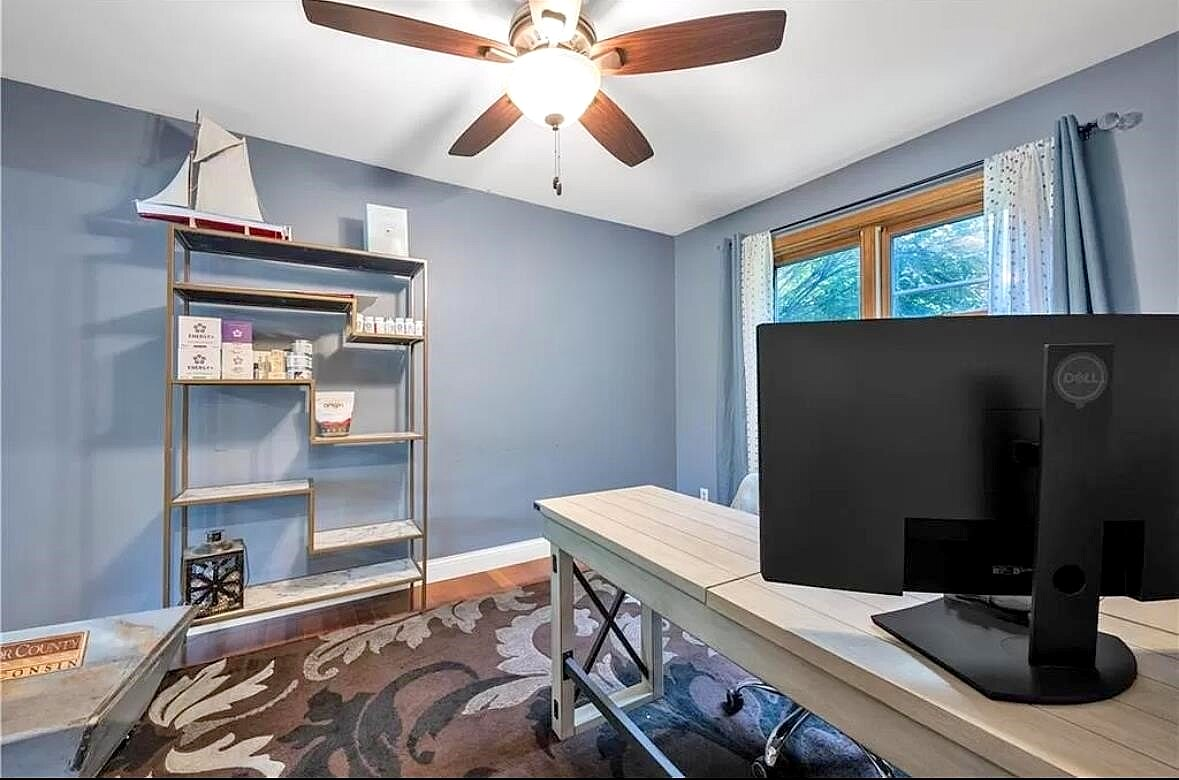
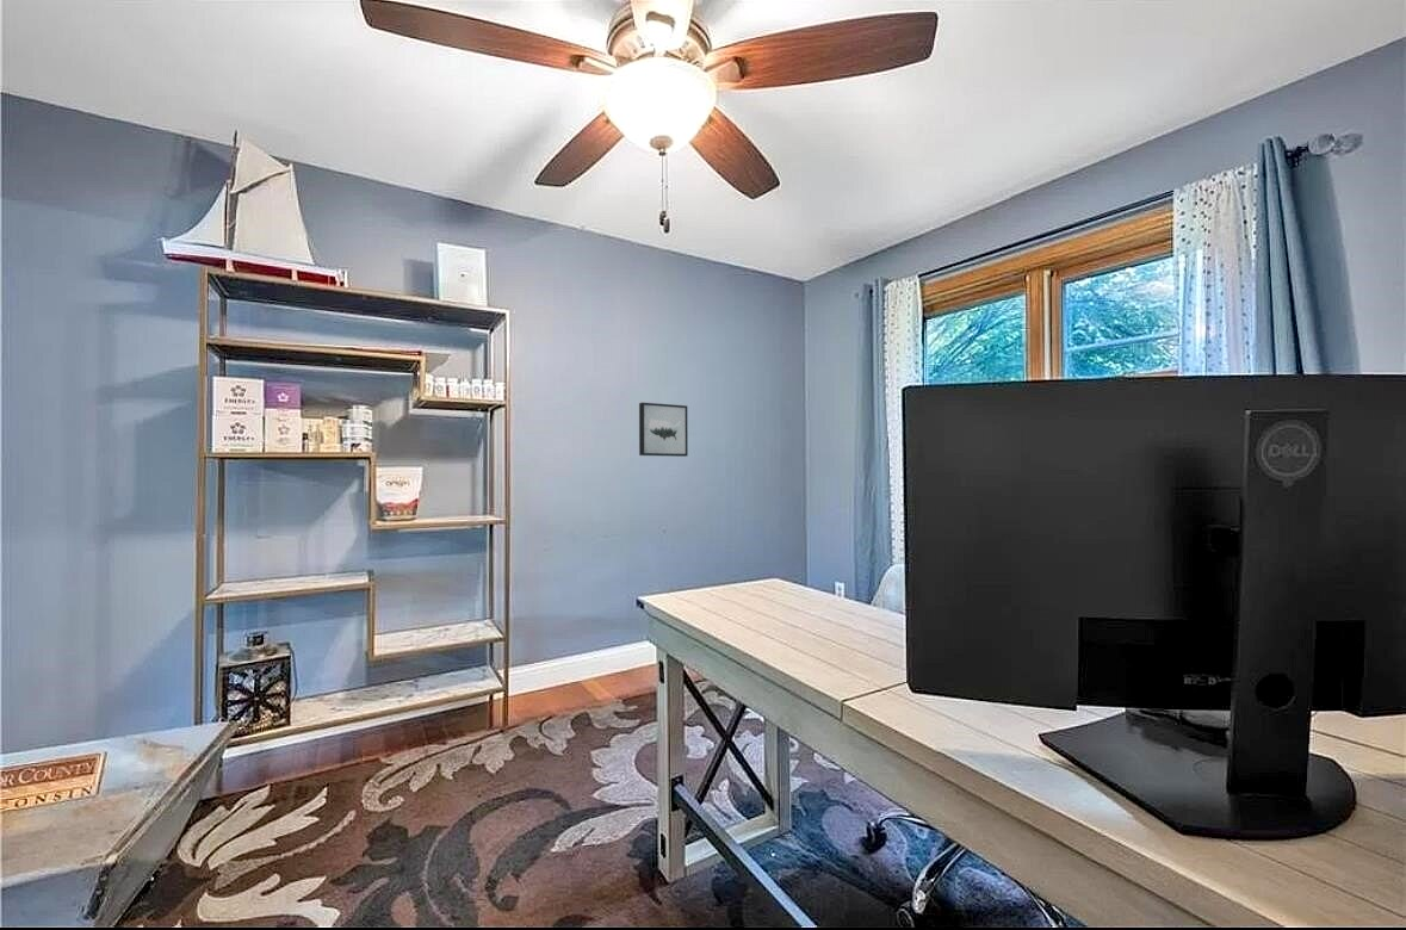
+ wall art [638,402,689,458]
